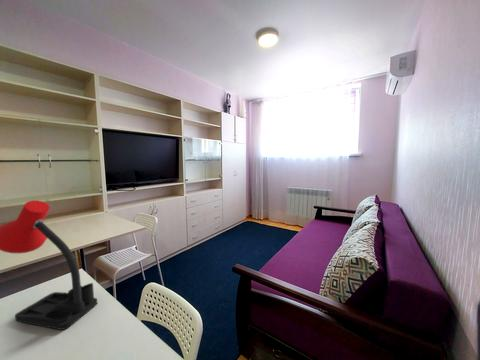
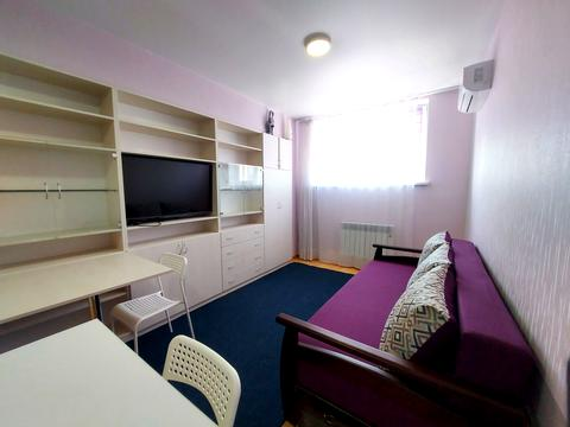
- desk lamp [0,199,98,331]
